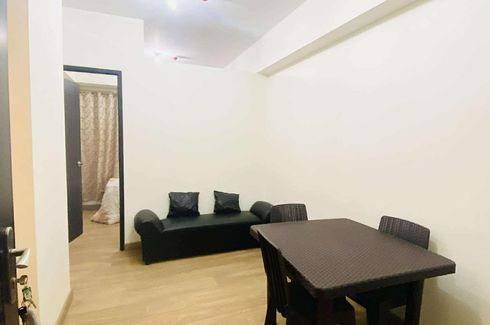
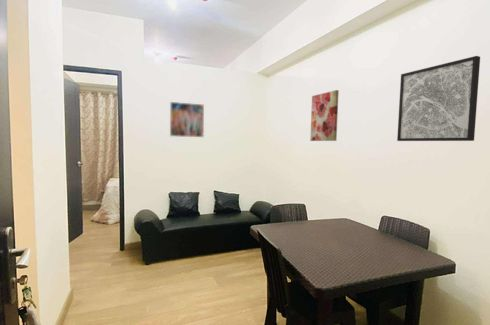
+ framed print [169,101,205,138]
+ wall art [309,89,340,142]
+ wall art [396,55,481,142]
